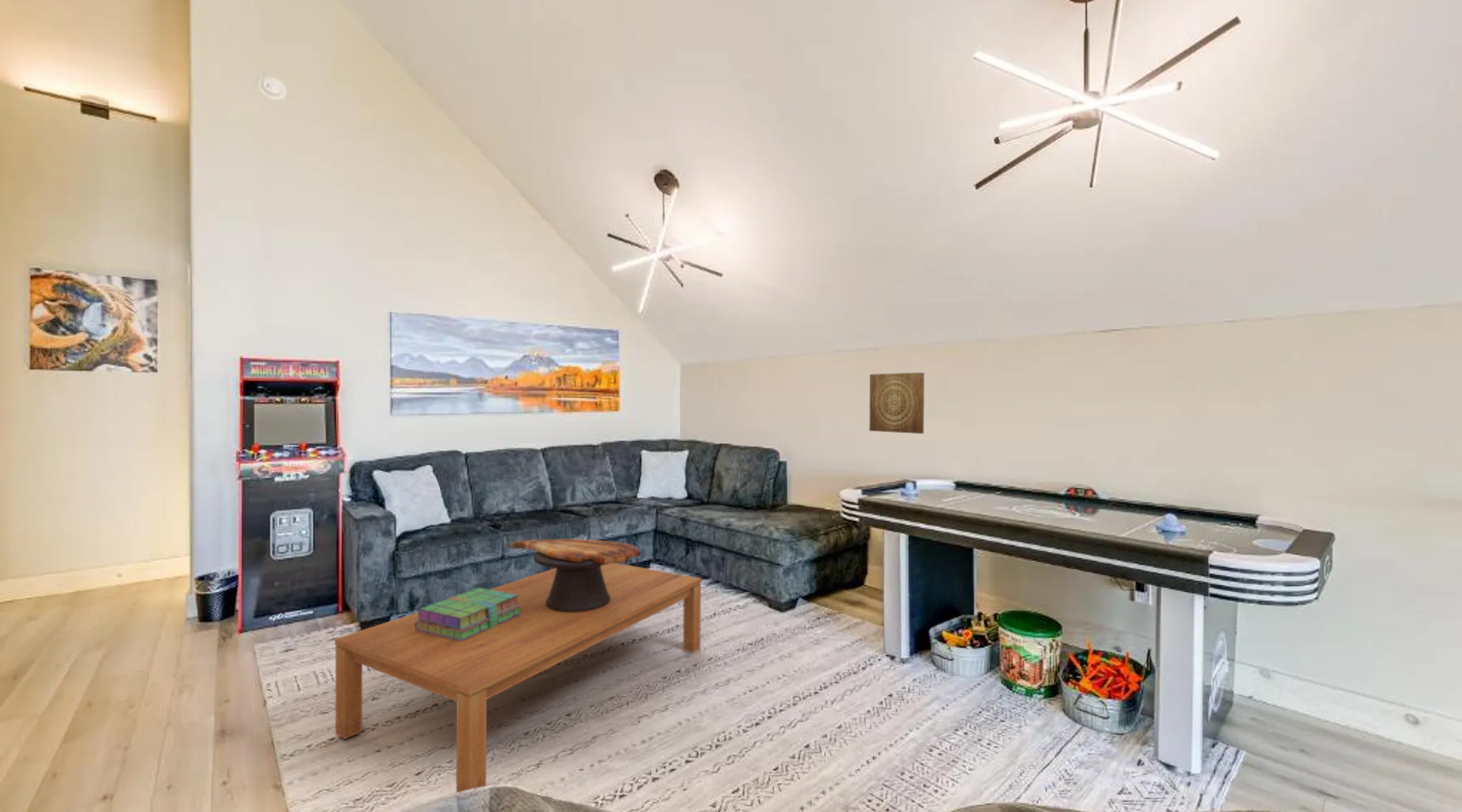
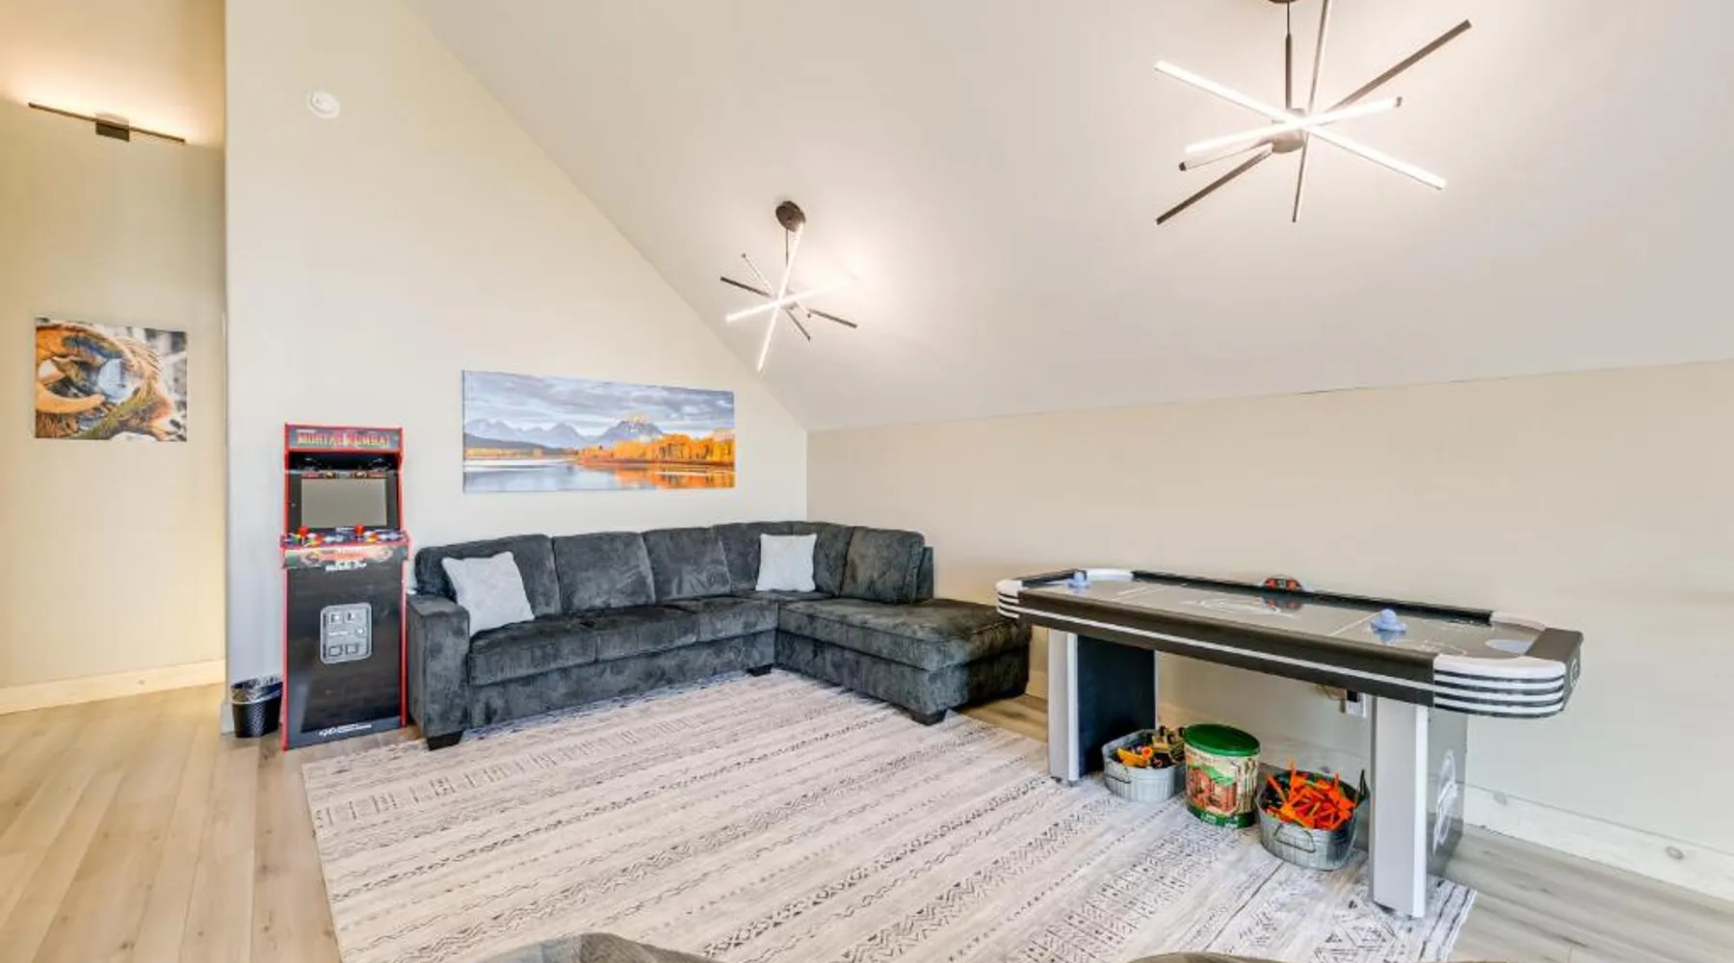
- wall art [868,372,925,434]
- stack of books [415,587,521,641]
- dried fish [507,538,642,612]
- coffee table [334,563,703,793]
